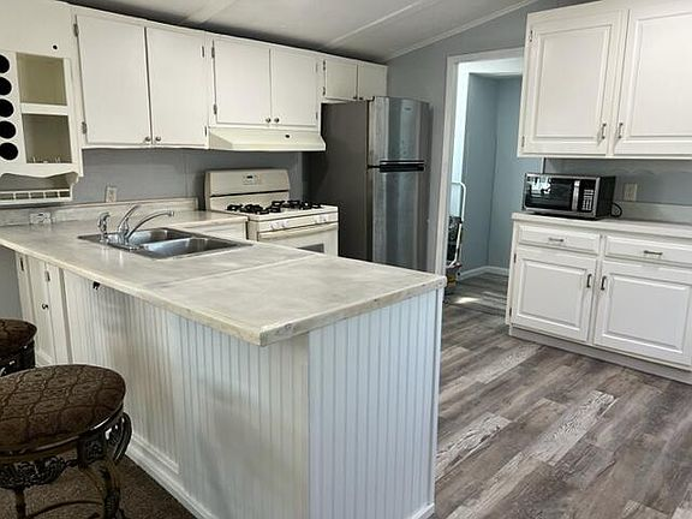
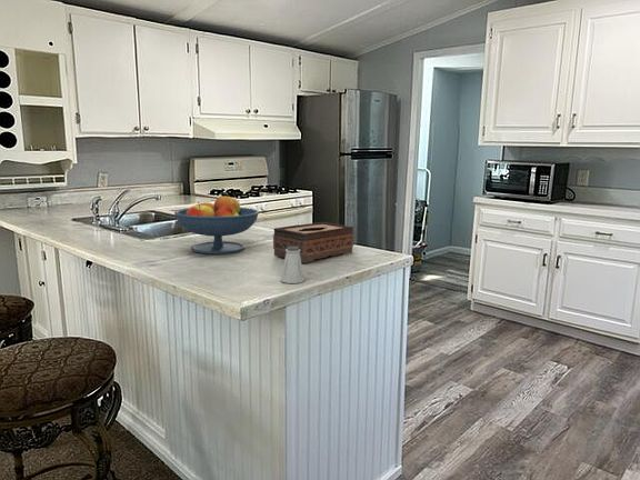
+ fruit bowl [173,196,260,254]
+ saltshaker [280,247,306,284]
+ tissue box [272,221,354,264]
